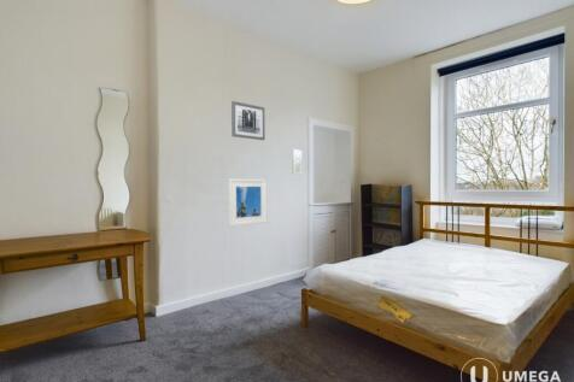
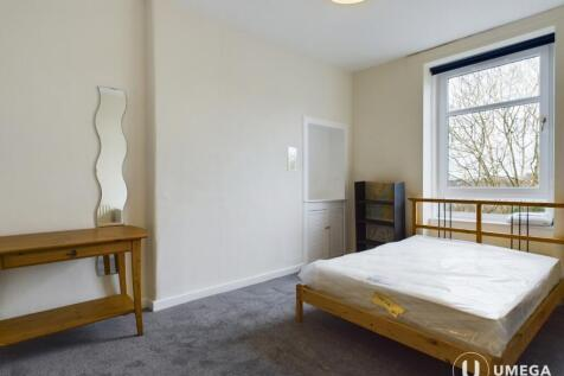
- wall art [230,100,266,141]
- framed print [228,178,268,228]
